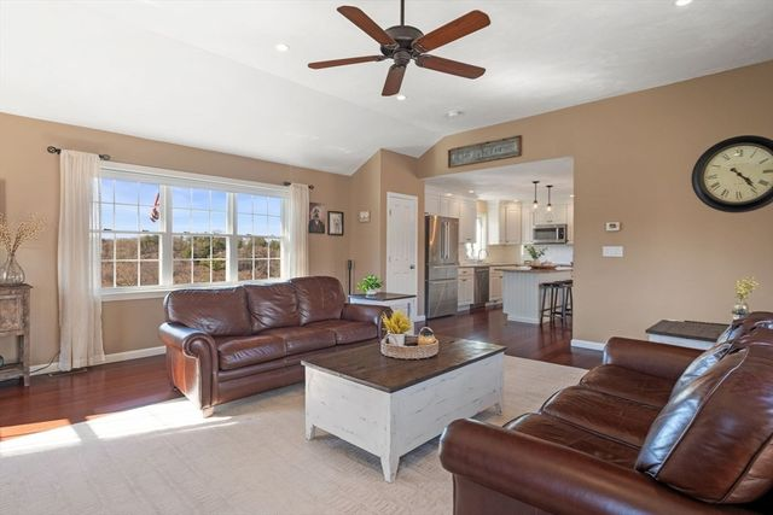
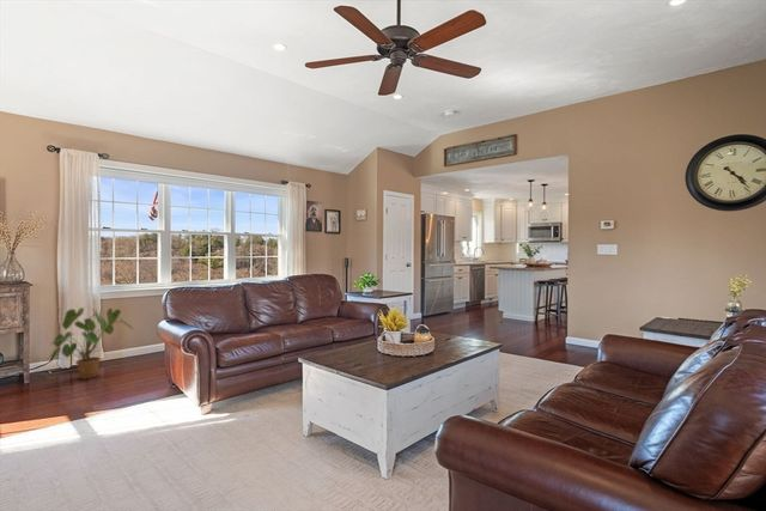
+ house plant [49,306,136,379]
